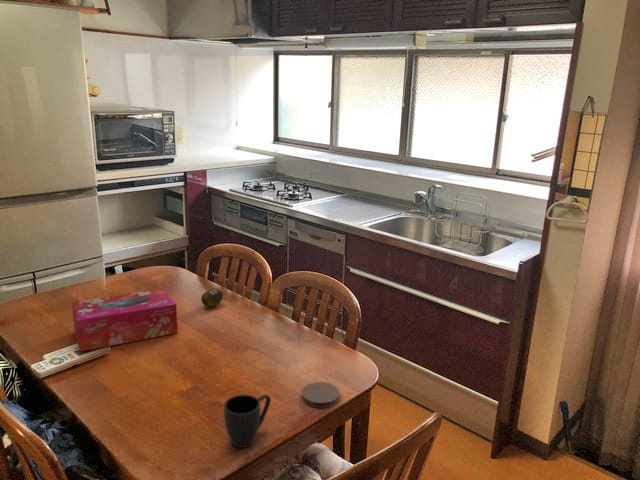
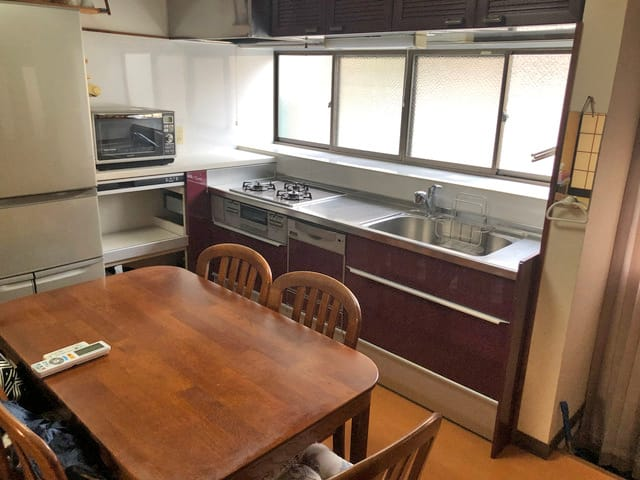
- fruit [200,288,224,308]
- tissue box [71,288,179,352]
- mug [223,393,272,449]
- coaster [301,381,340,409]
